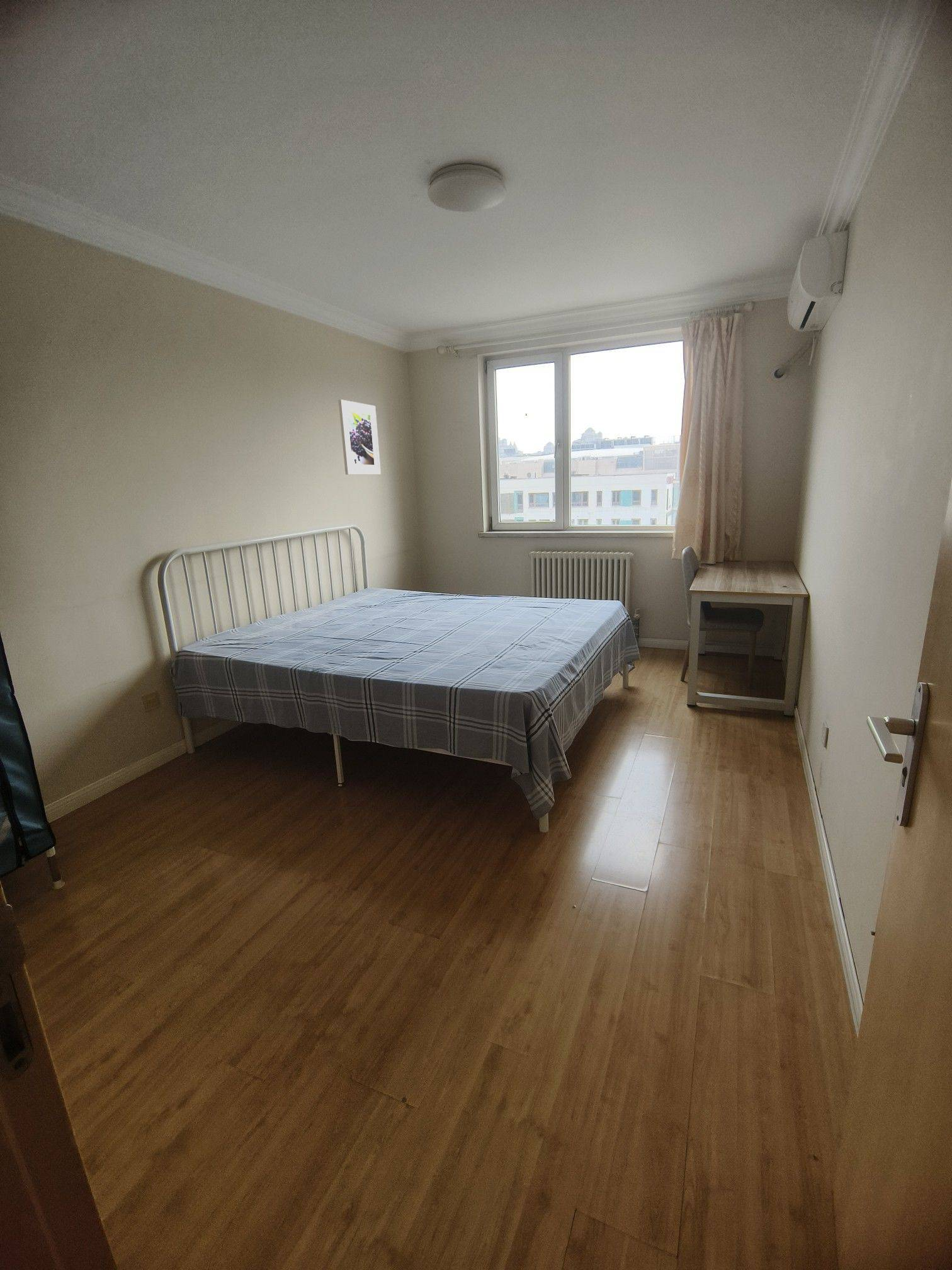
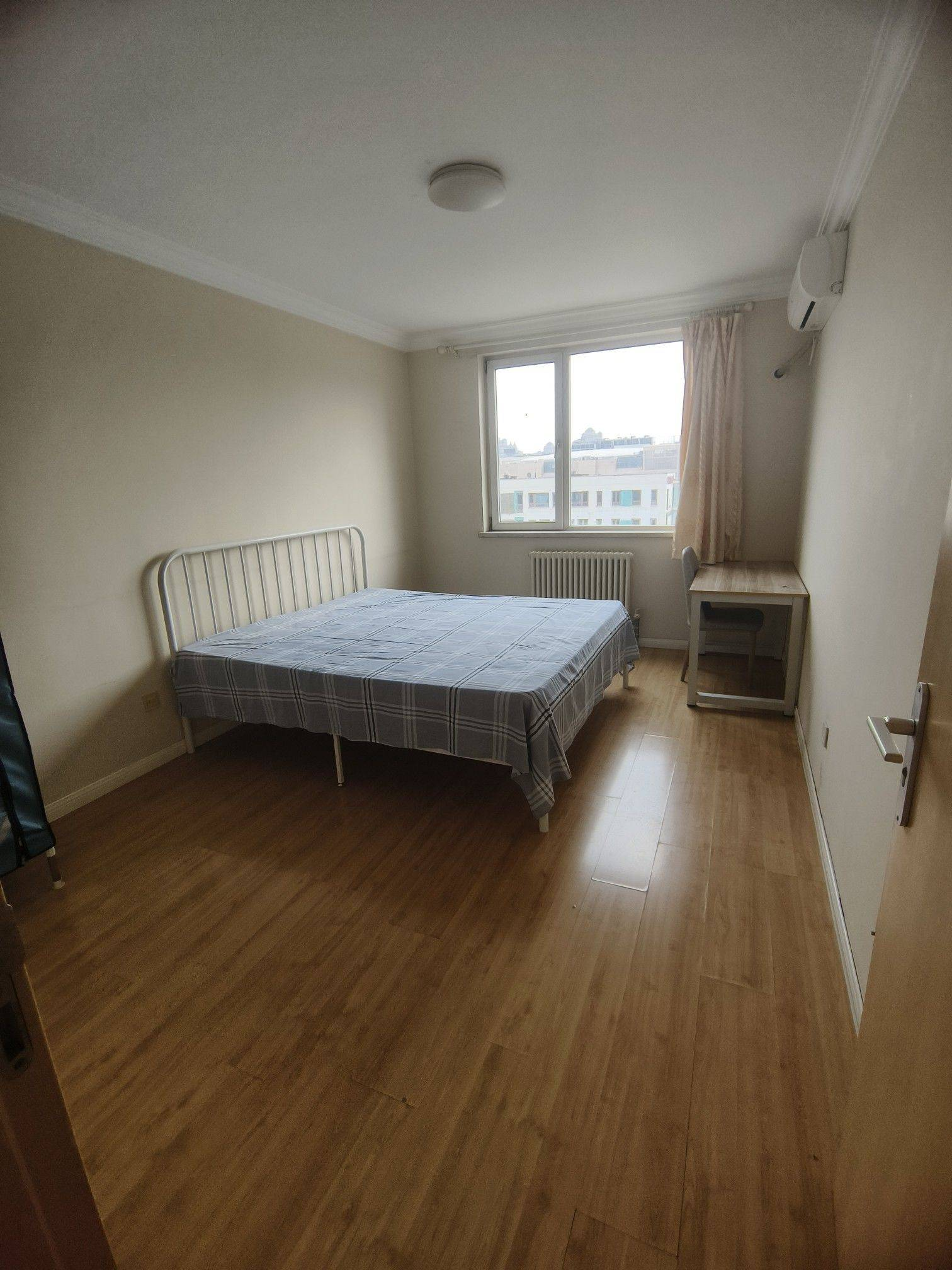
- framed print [338,399,382,475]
